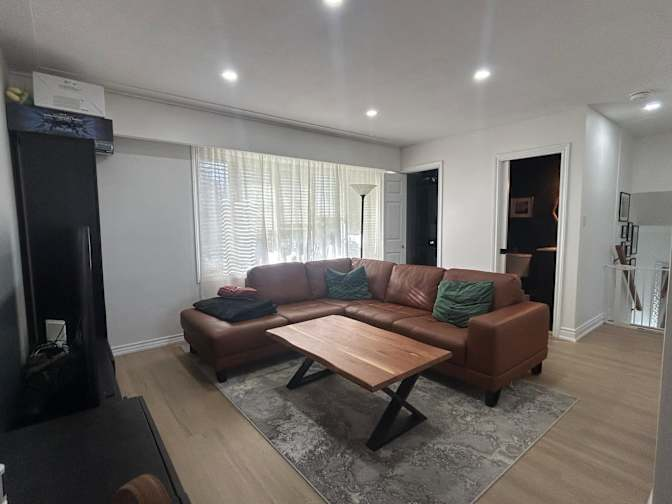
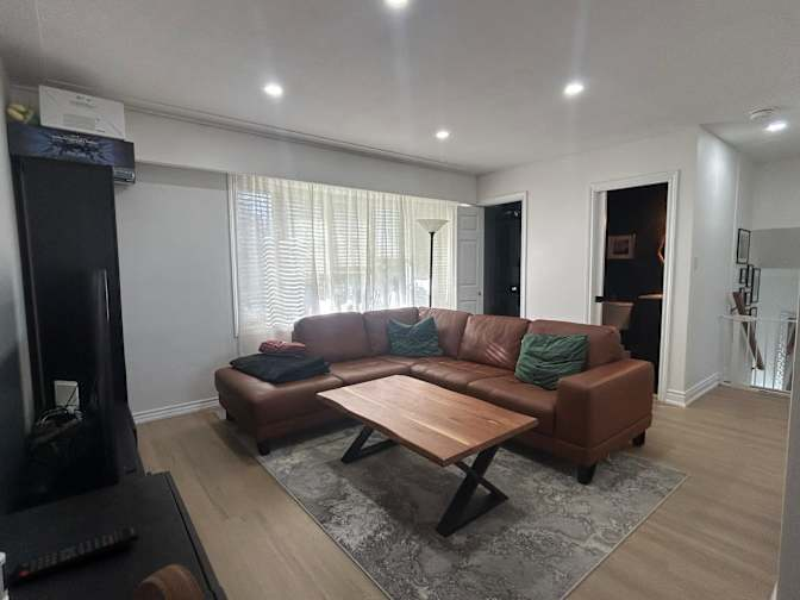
+ remote control [10,524,140,587]
